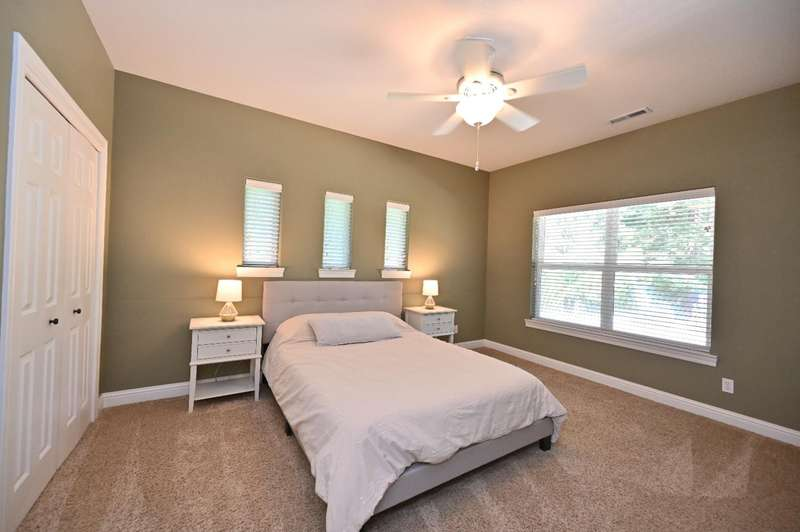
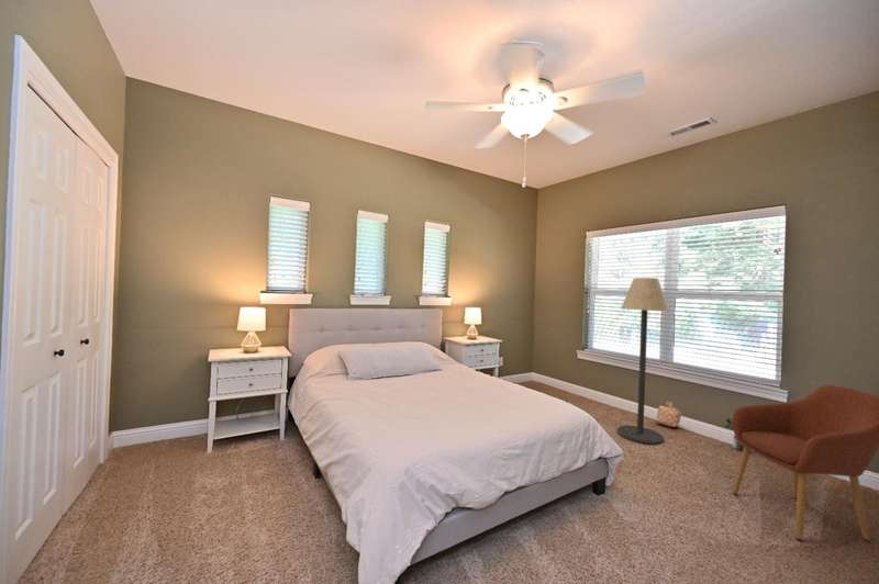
+ floor lamp [616,277,670,446]
+ potted plant [724,417,744,451]
+ basket [656,401,682,428]
+ armchair [731,383,879,542]
